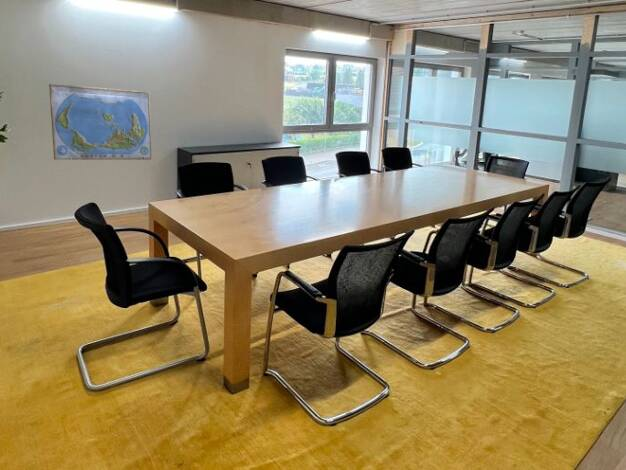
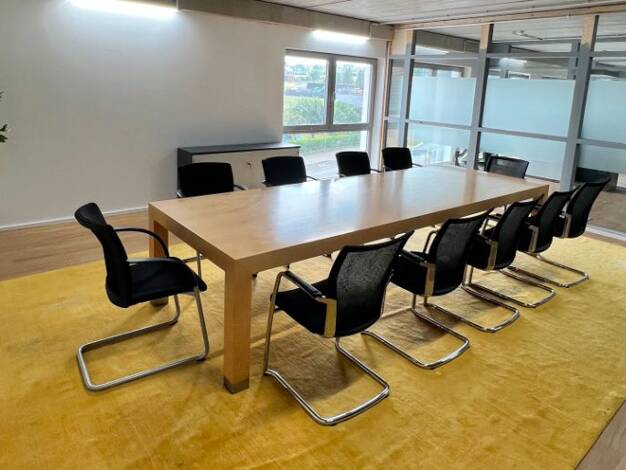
- world map [48,83,152,161]
